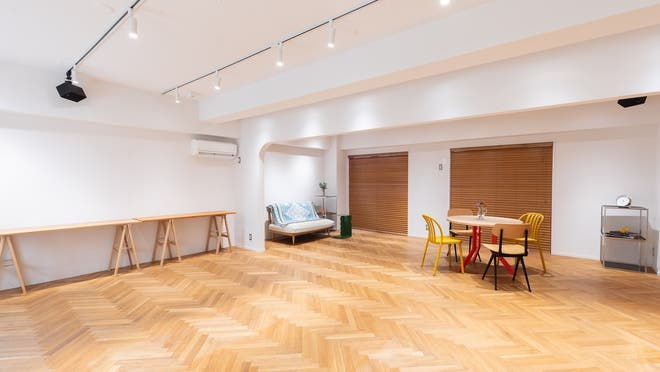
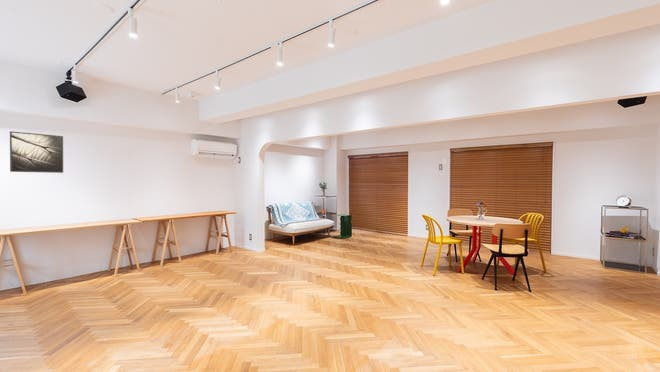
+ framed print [9,130,64,174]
